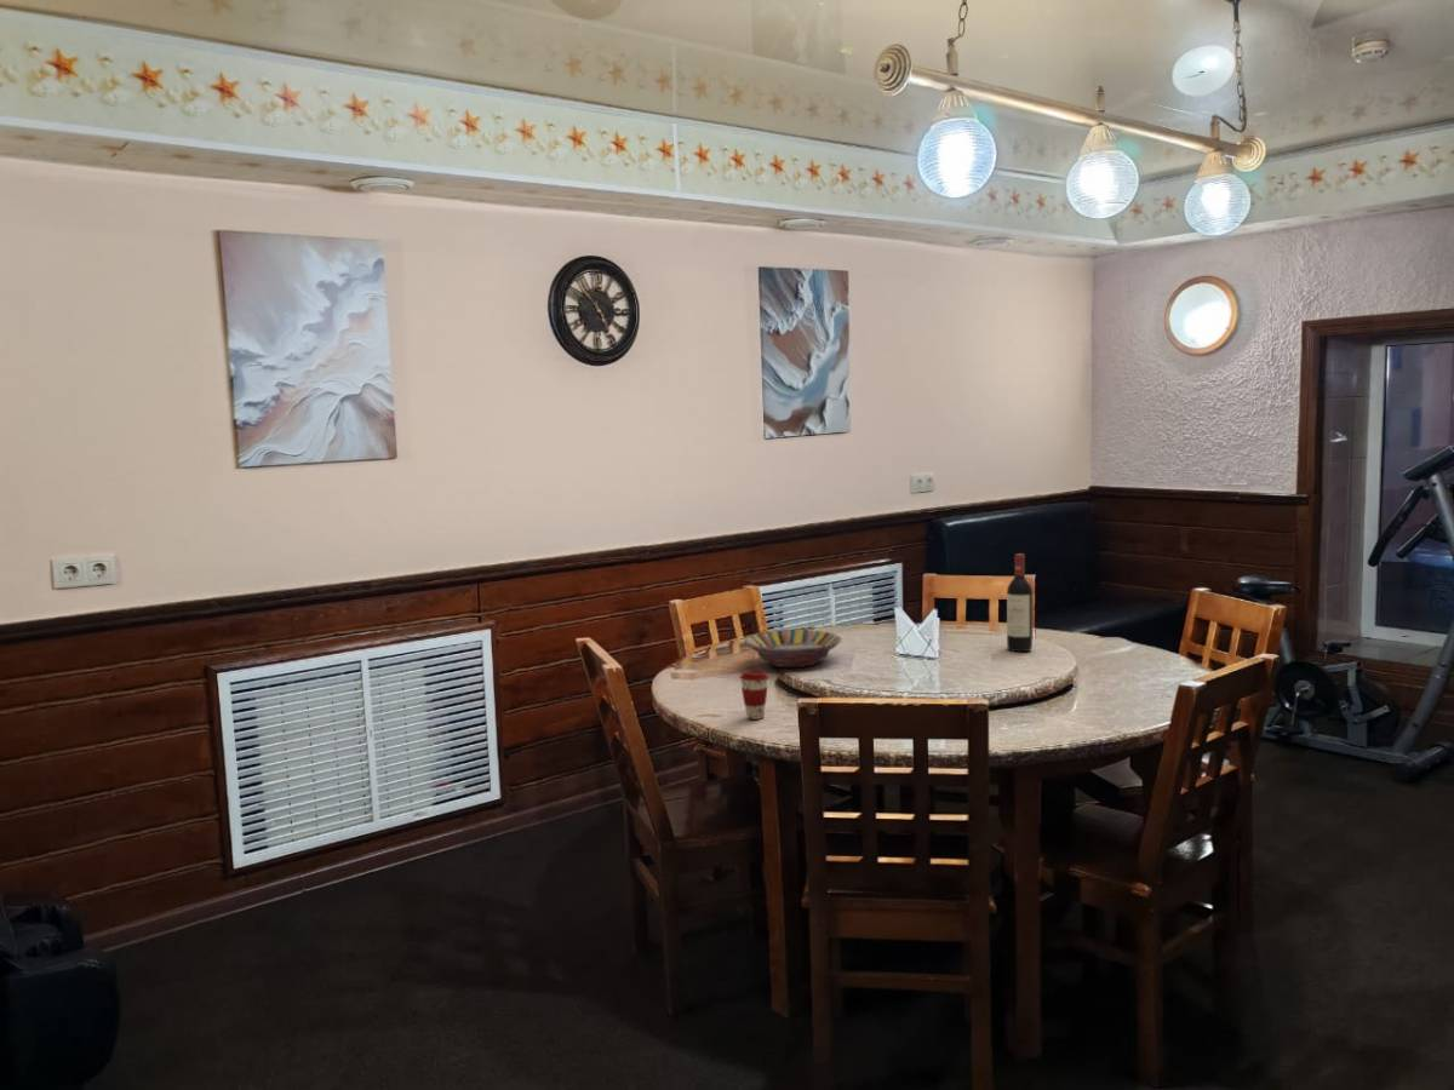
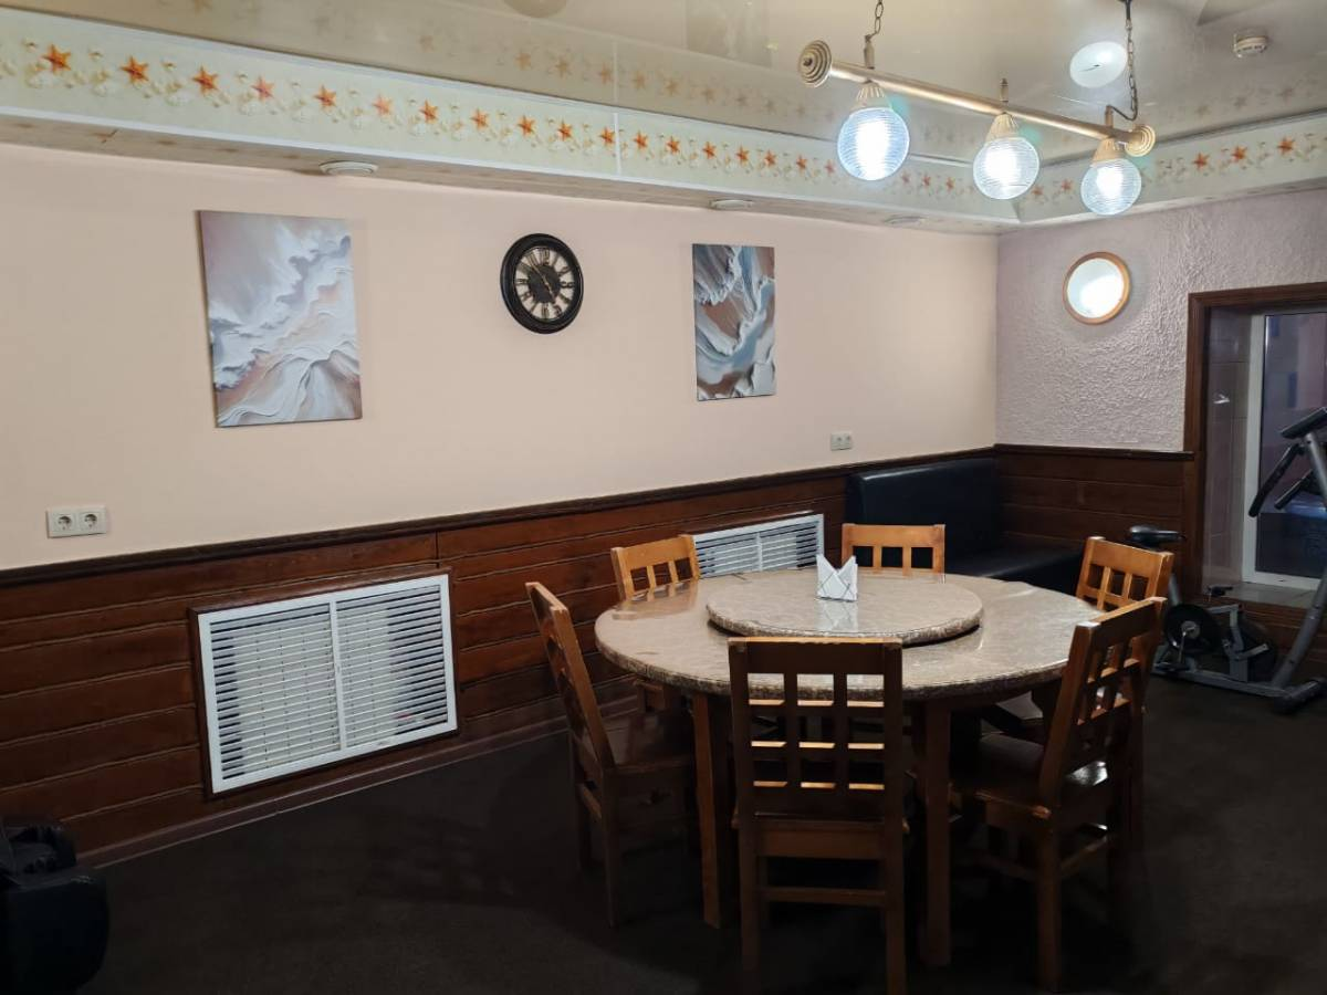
- serving bowl [743,629,842,669]
- coffee cup [739,669,769,721]
- wine bottle [1006,552,1034,653]
